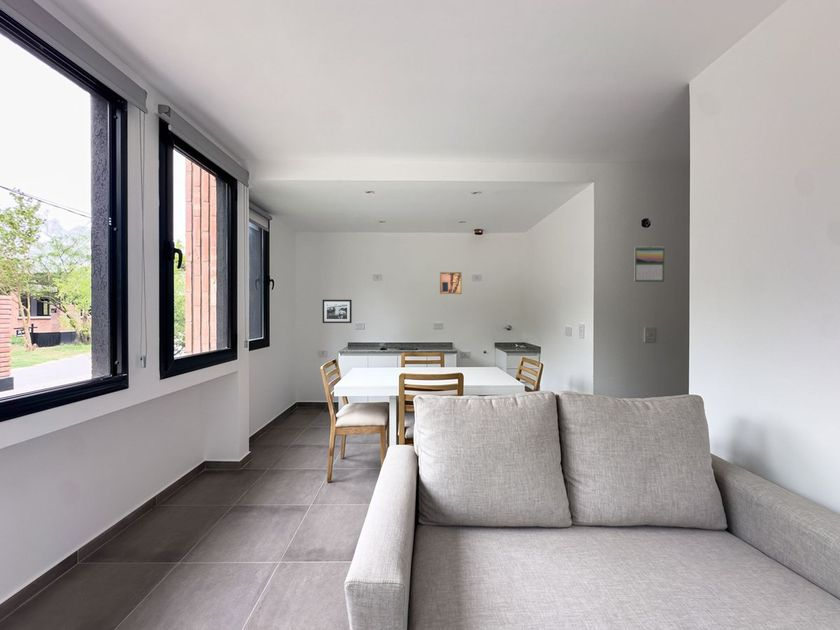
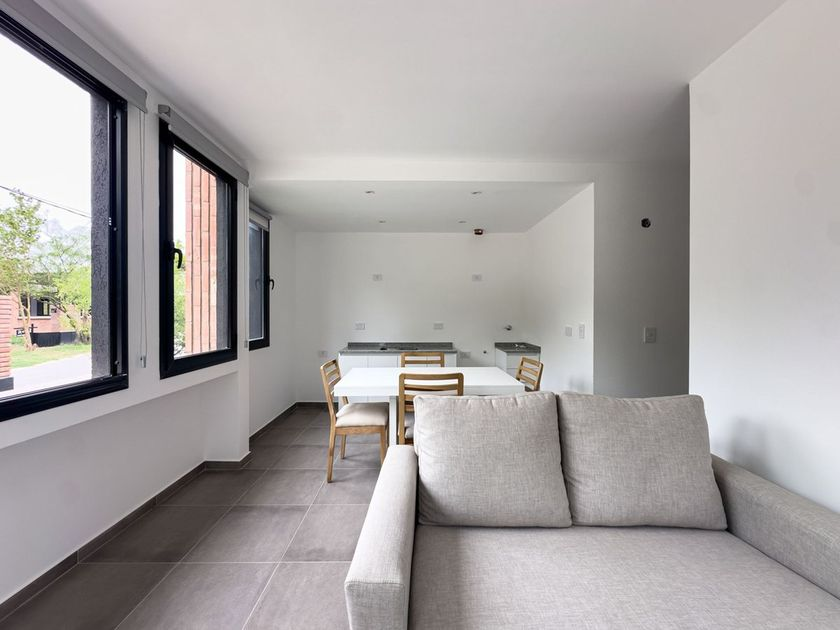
- wall art [439,271,463,295]
- picture frame [322,299,353,324]
- calendar [633,245,665,283]
